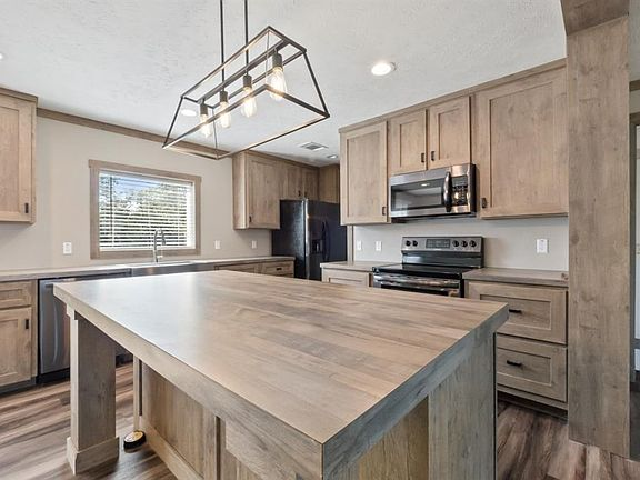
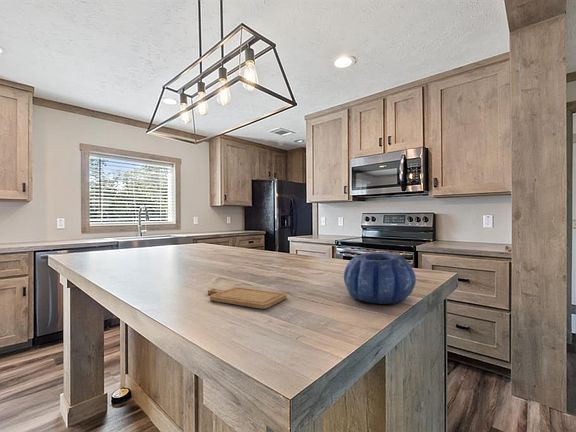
+ decorative bowl [343,252,417,305]
+ chopping board [207,286,288,310]
